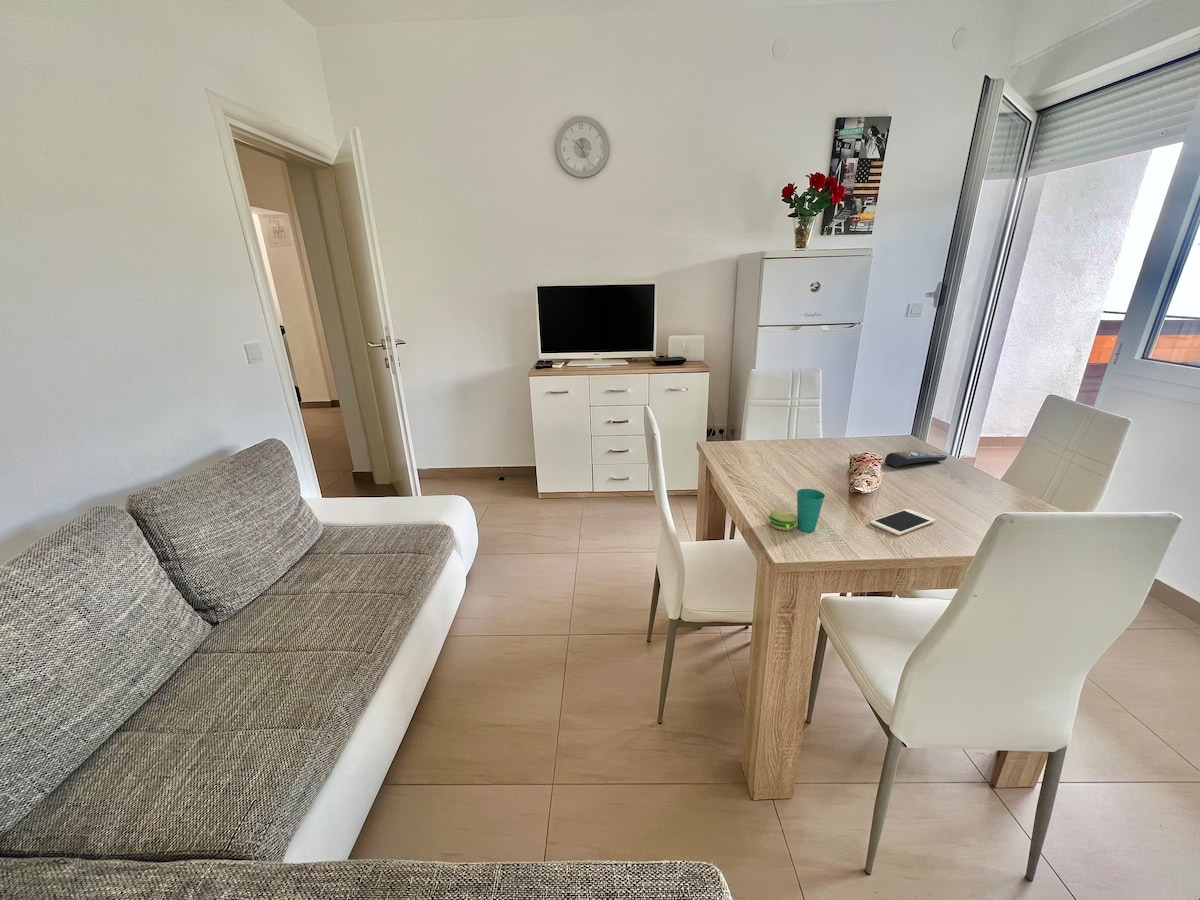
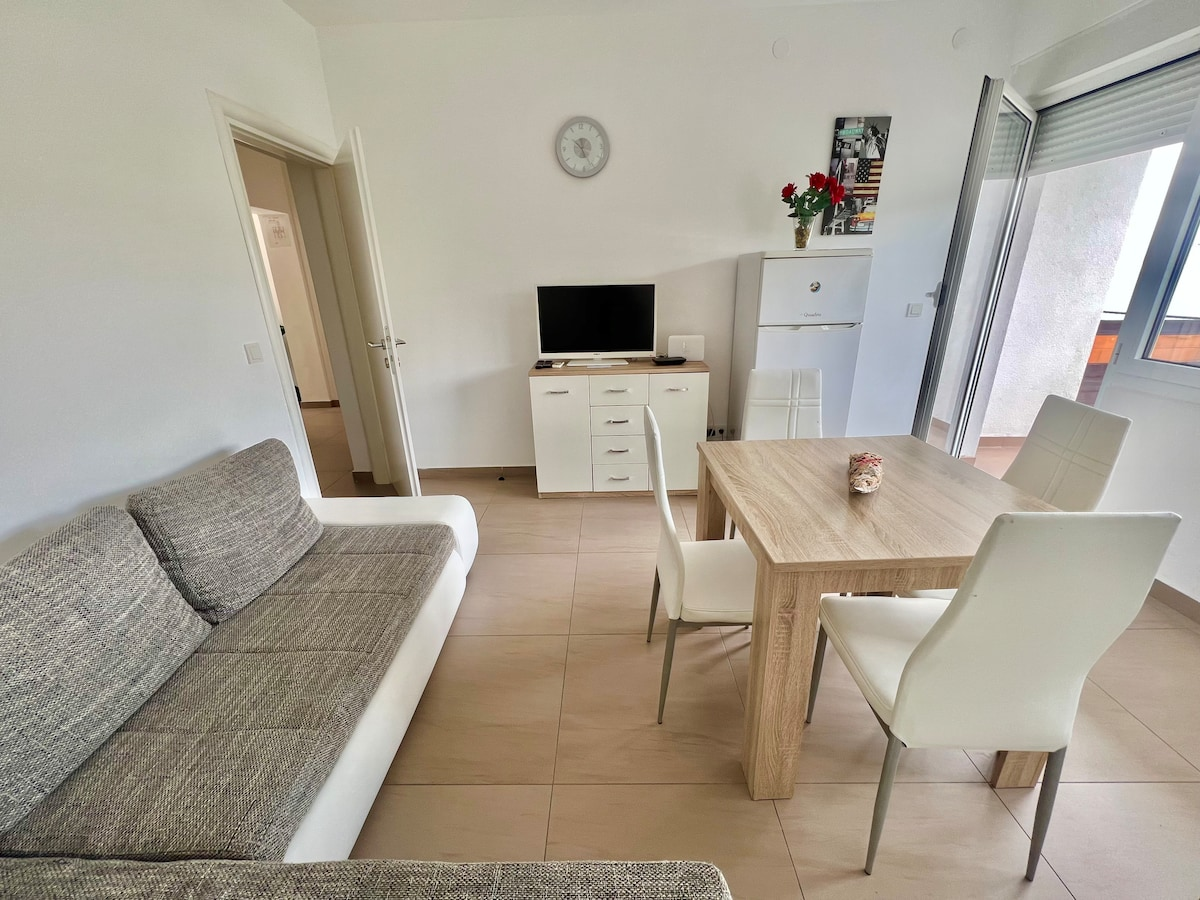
- cup [768,488,826,533]
- remote control [884,450,948,468]
- cell phone [869,508,937,536]
